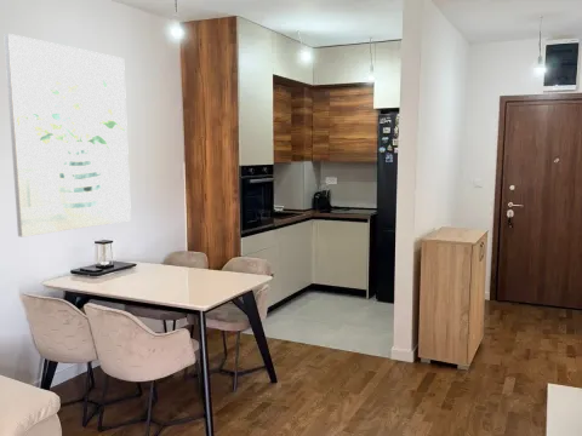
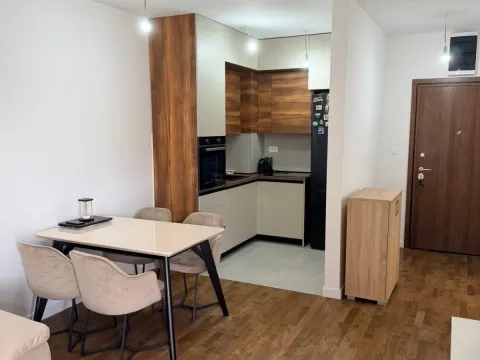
- wall art [2,33,132,237]
